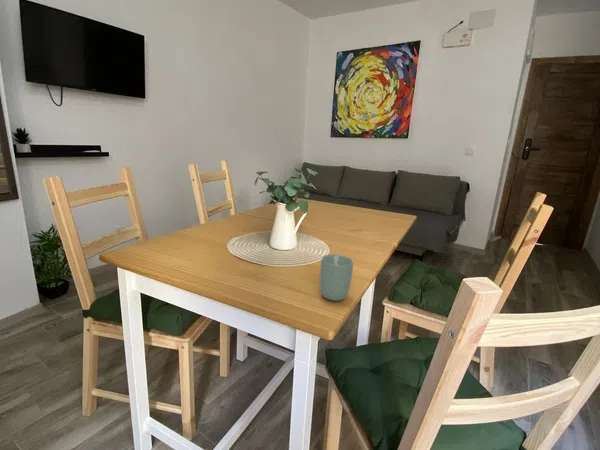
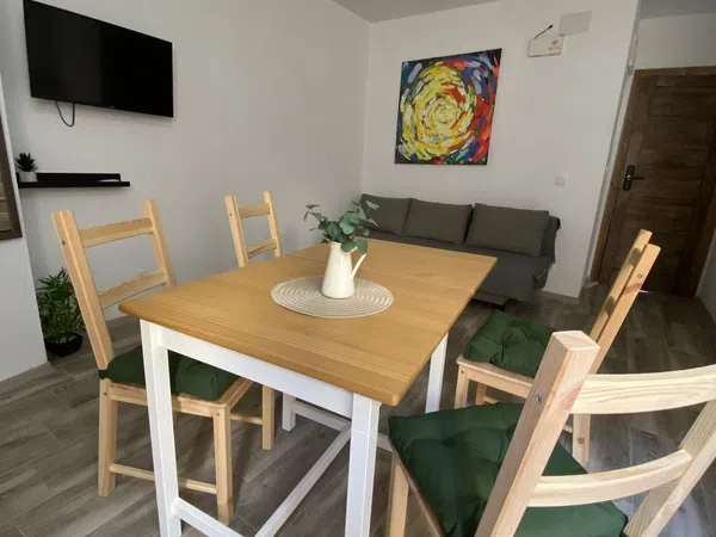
- cup [318,253,354,302]
